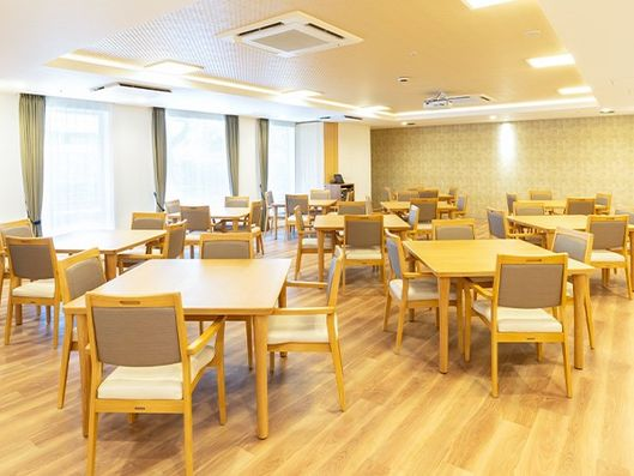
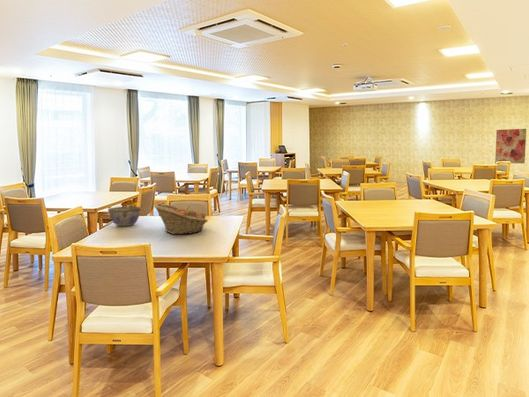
+ wall art [494,128,527,164]
+ fruit basket [153,203,209,235]
+ bowl [107,205,142,227]
